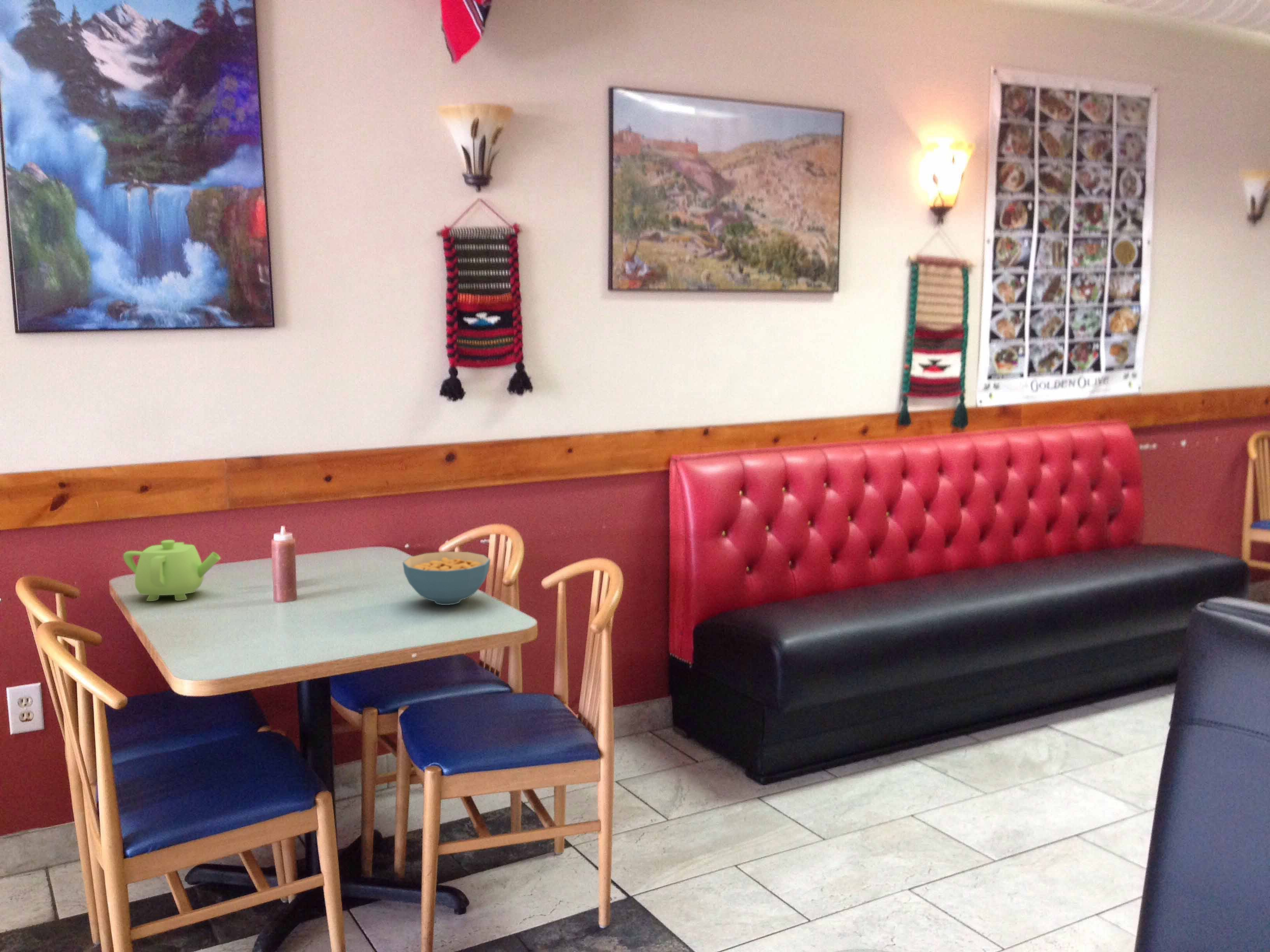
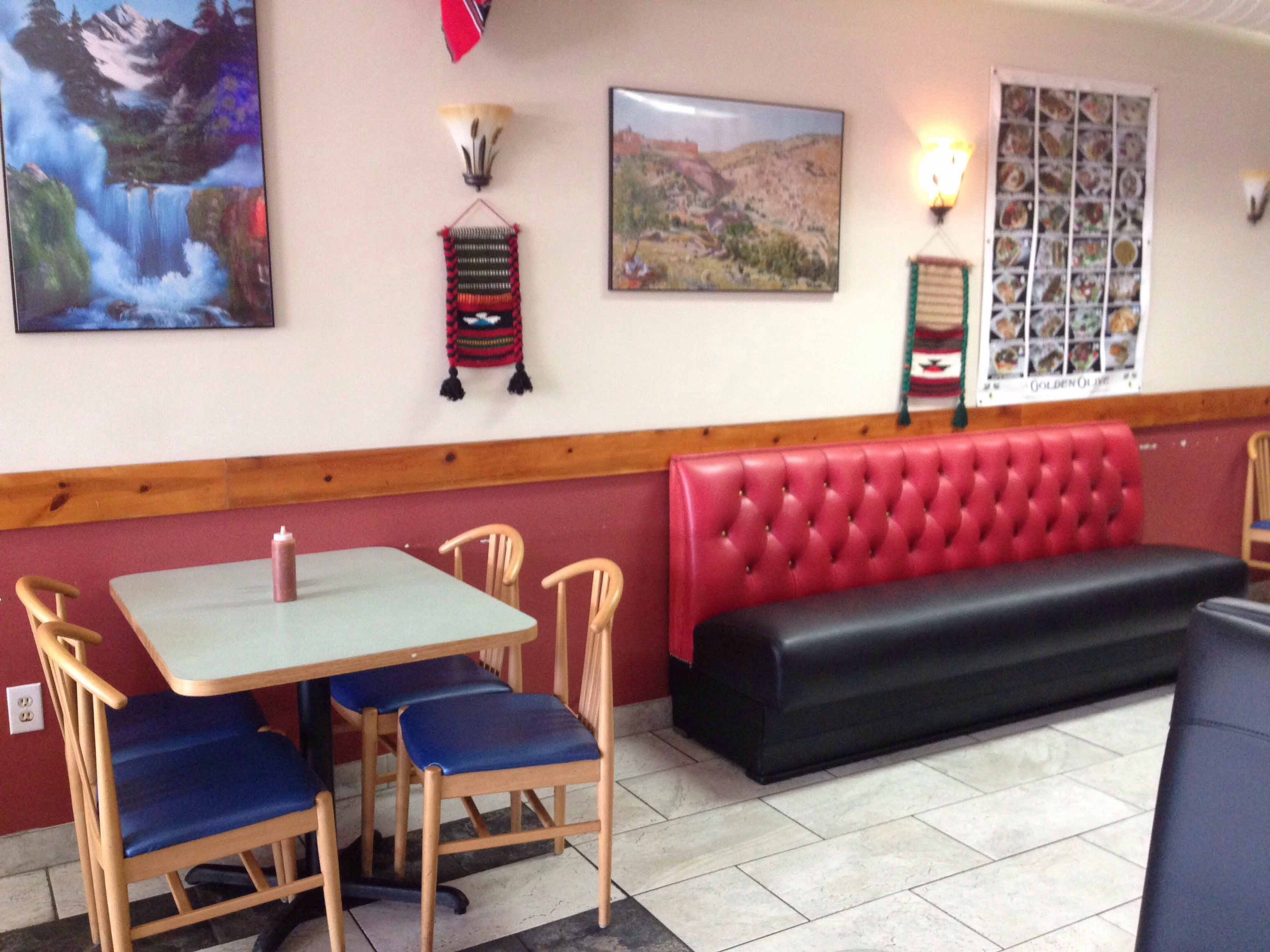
- cereal bowl [402,551,491,605]
- teapot [123,539,221,602]
